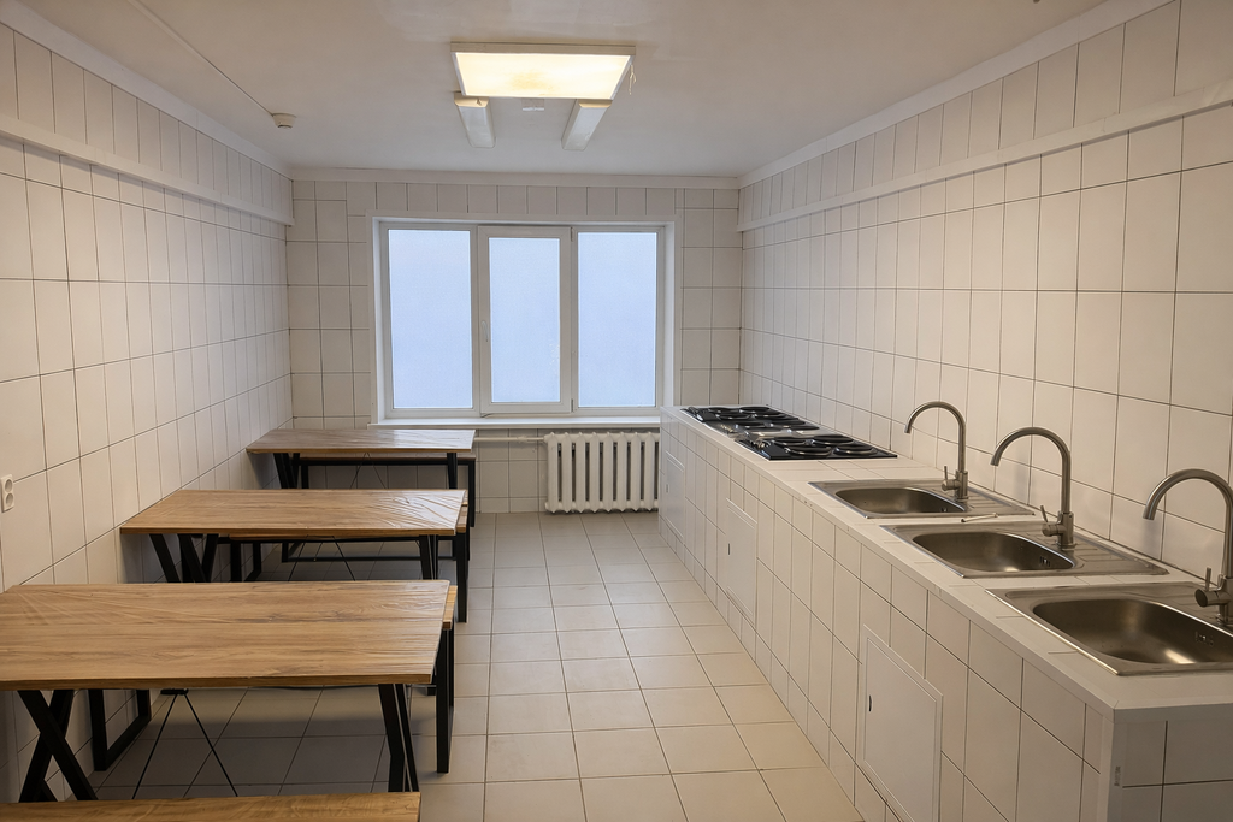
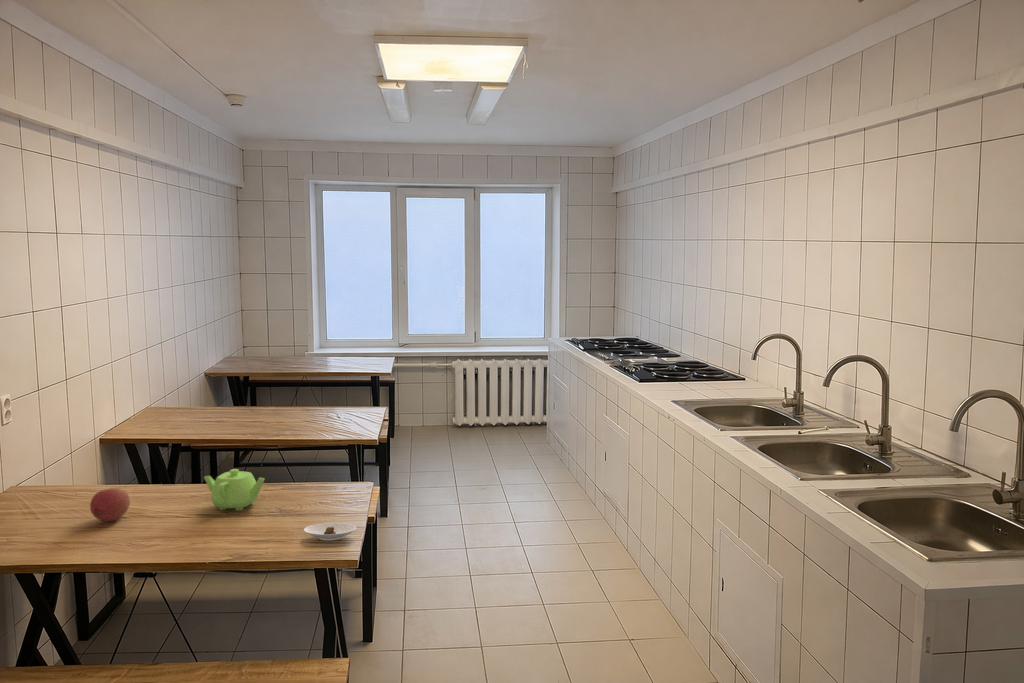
+ fruit [89,487,131,522]
+ saucer [303,522,357,541]
+ teapot [203,468,266,512]
